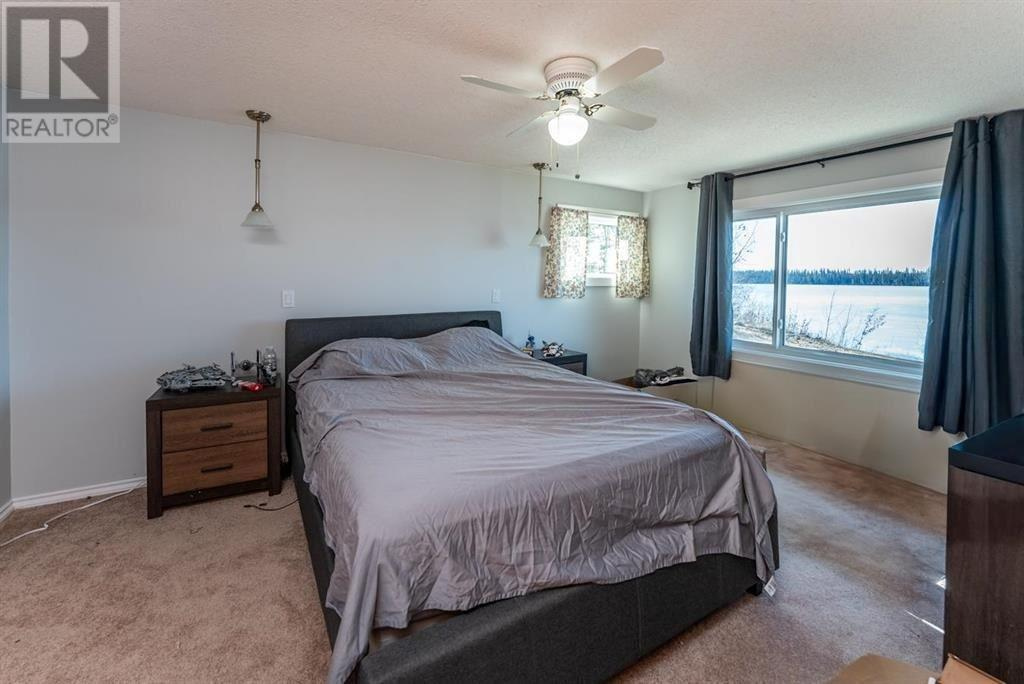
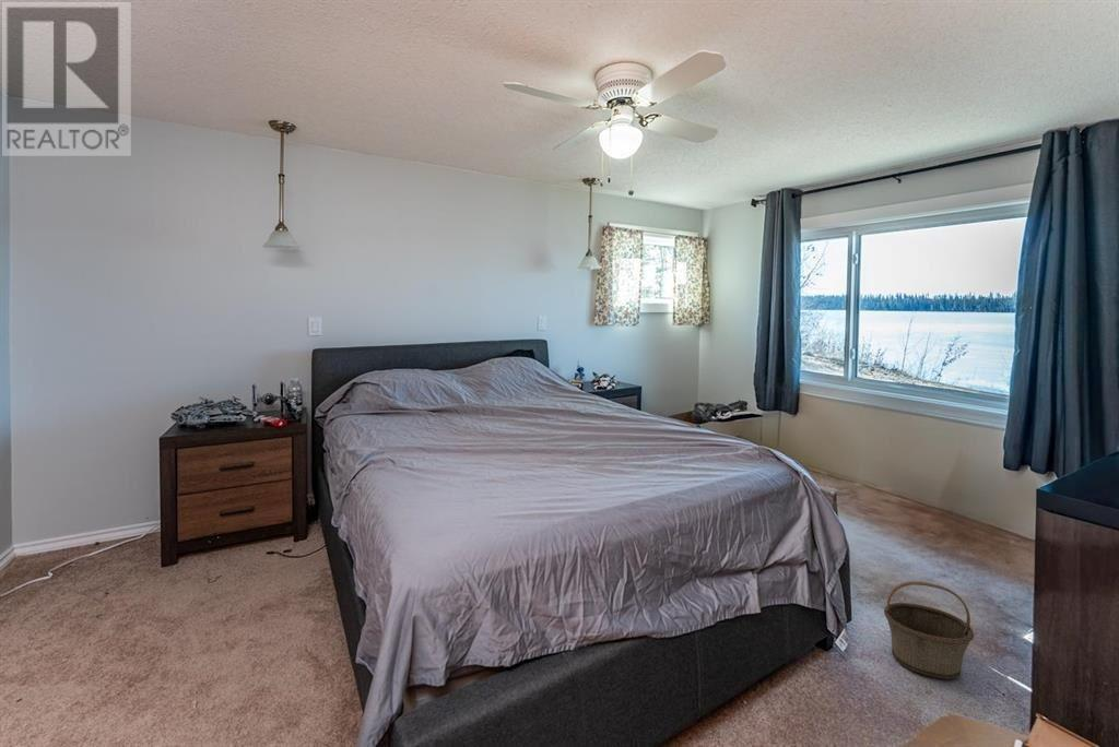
+ basket [883,580,975,679]
